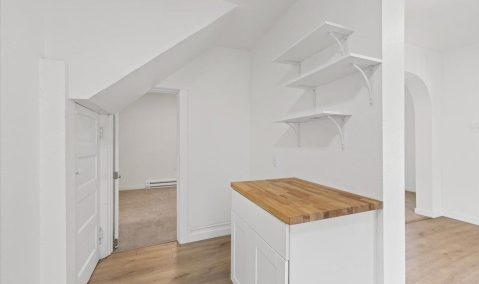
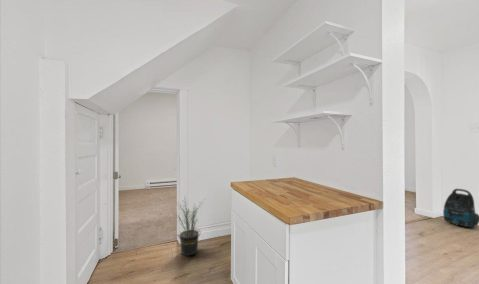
+ potted plant [171,197,206,257]
+ vacuum cleaner [442,188,479,228]
